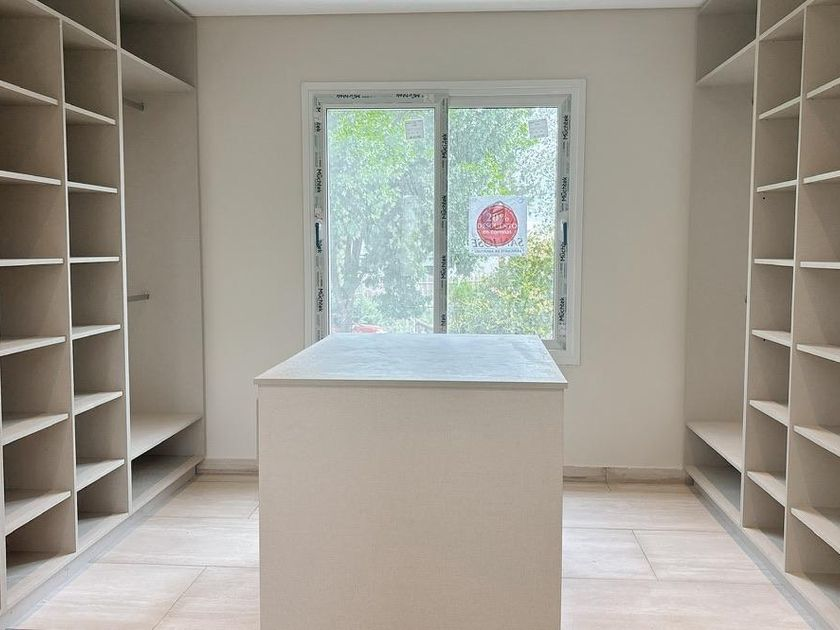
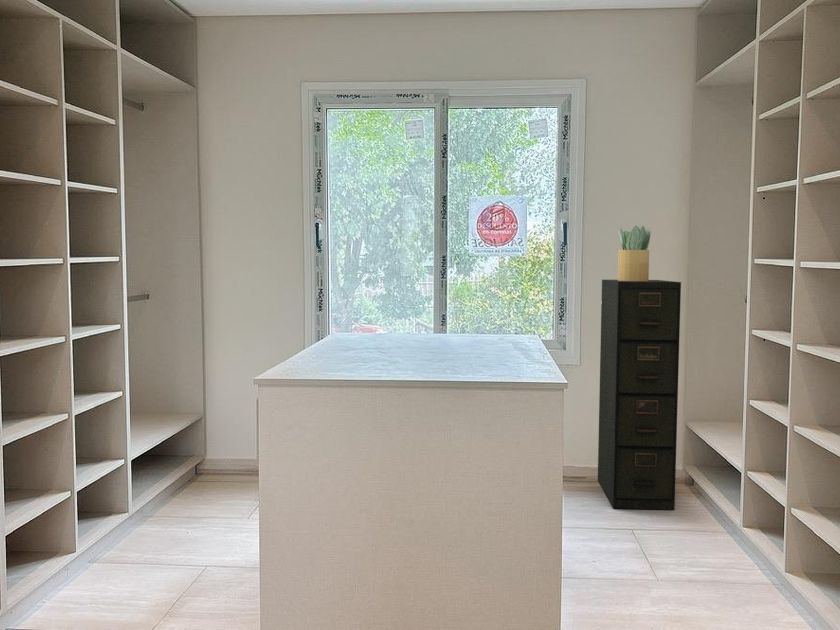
+ potted plant [617,225,652,281]
+ filing cabinet [597,279,682,511]
